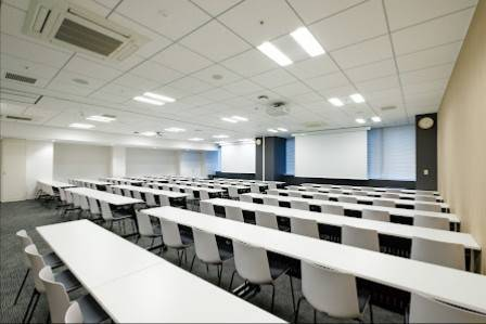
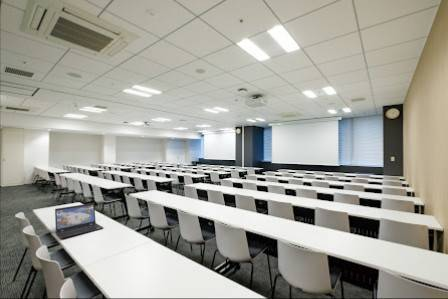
+ laptop [54,202,104,239]
